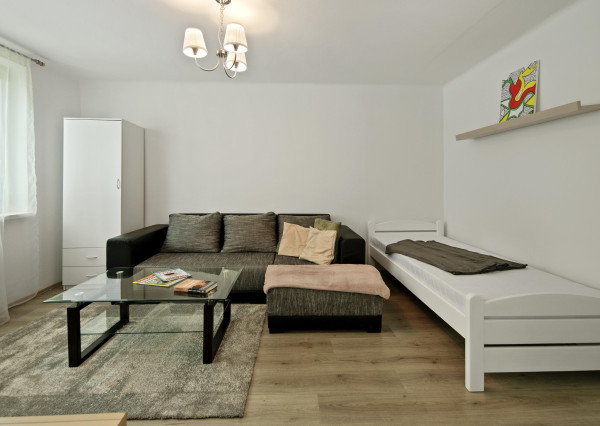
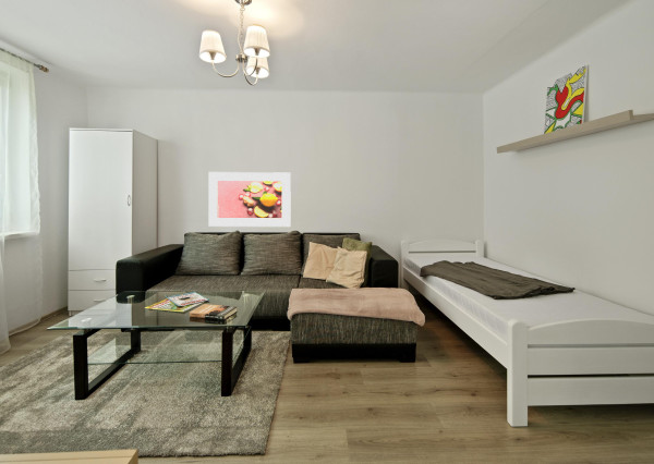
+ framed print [207,171,292,228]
